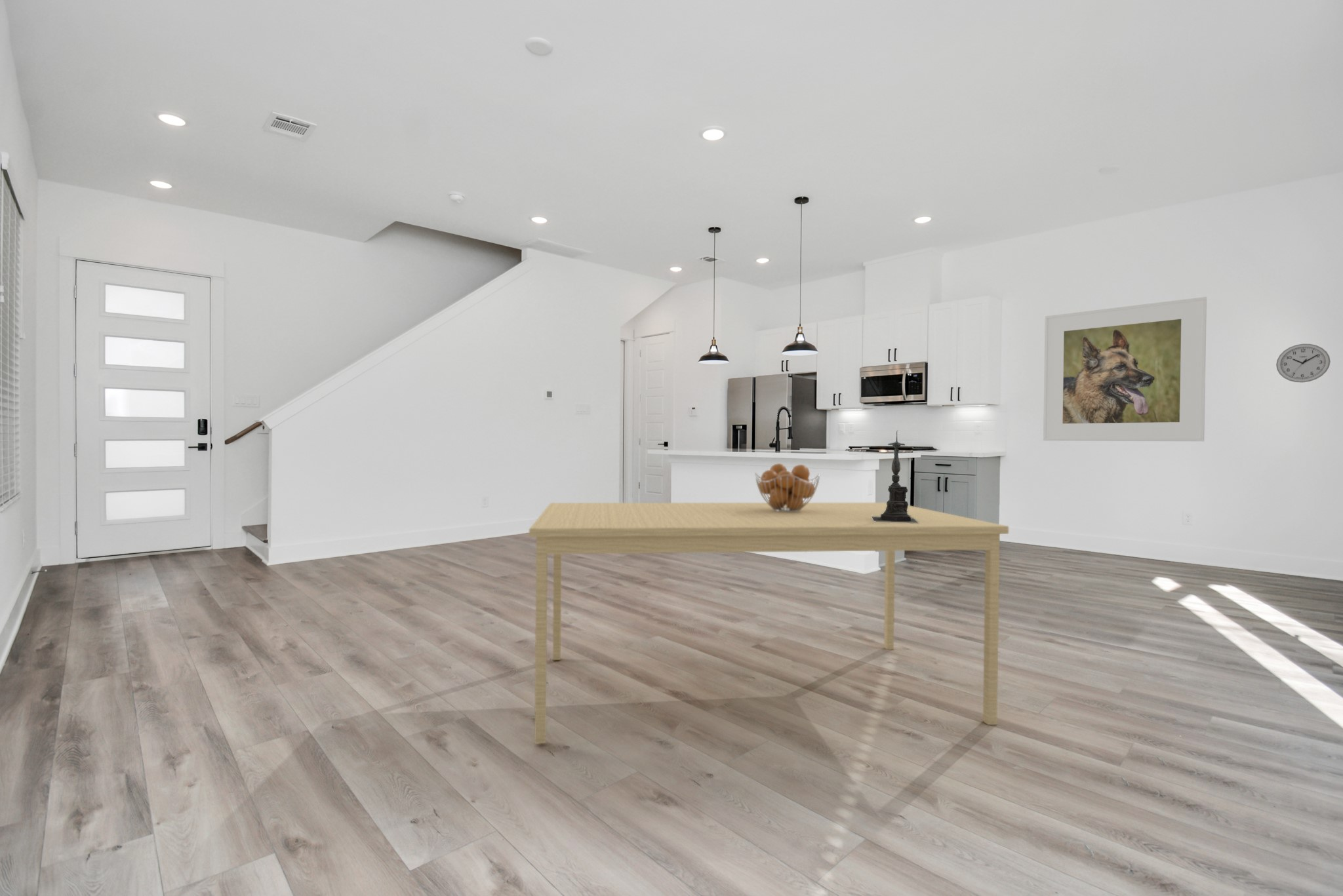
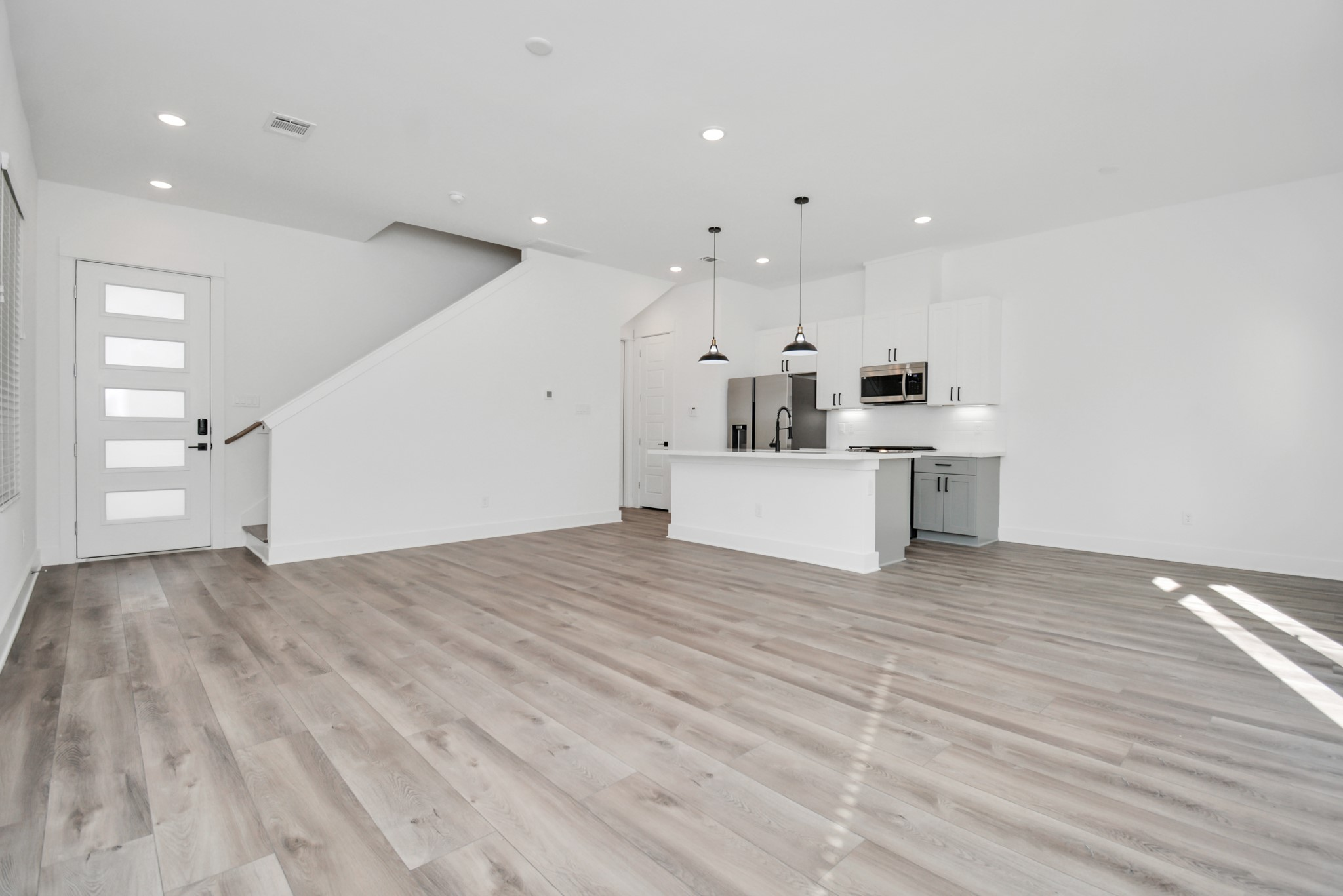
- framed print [1043,296,1207,442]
- dining table [529,502,1009,745]
- wall clock [1275,343,1331,383]
- fruit basket [754,463,821,513]
- candle holder [872,430,919,523]
